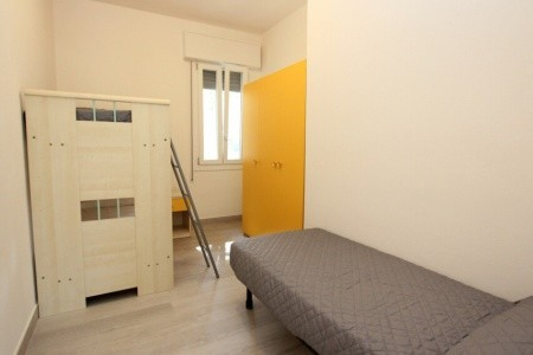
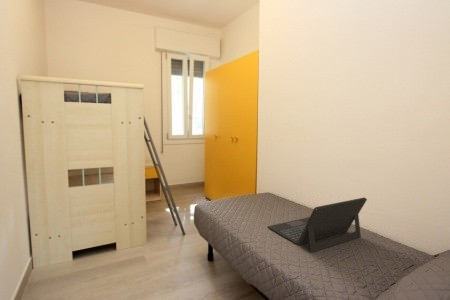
+ laptop [267,196,368,253]
